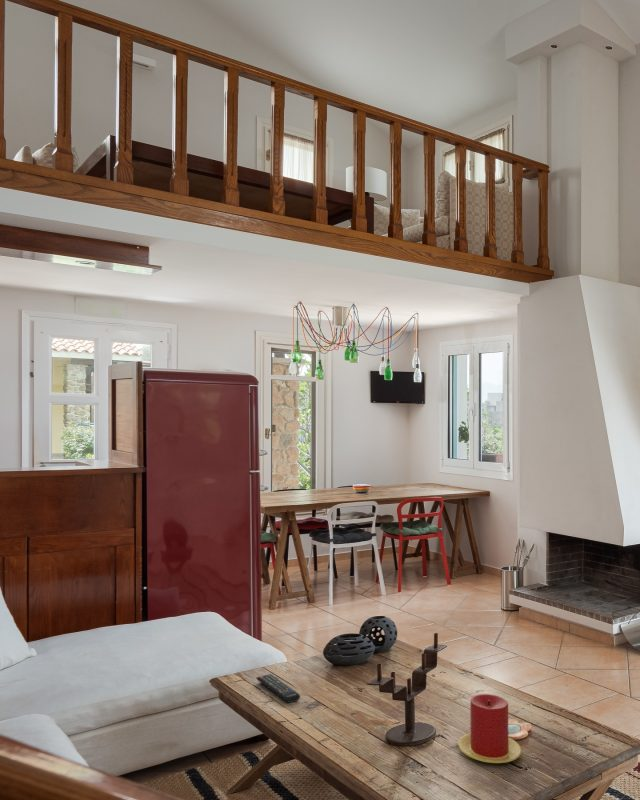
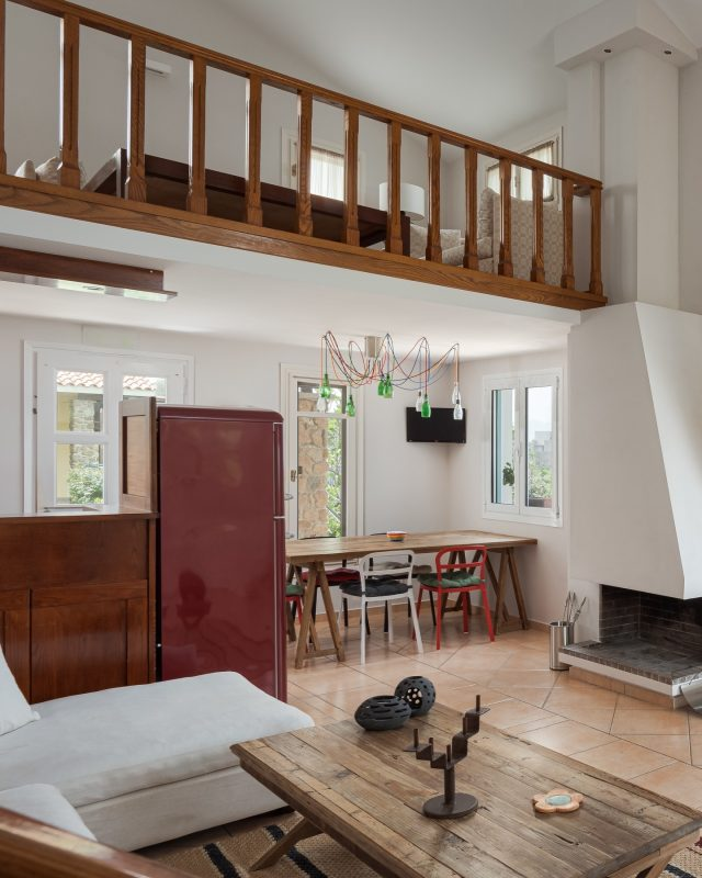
- candle [457,693,522,764]
- remote control [255,673,301,704]
